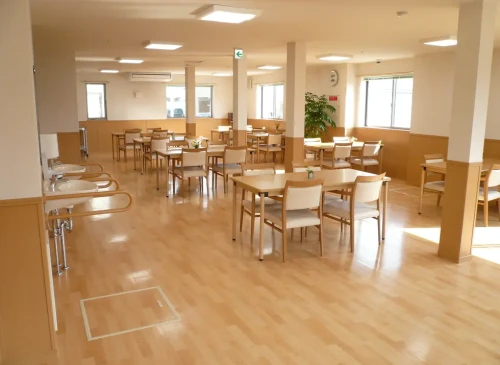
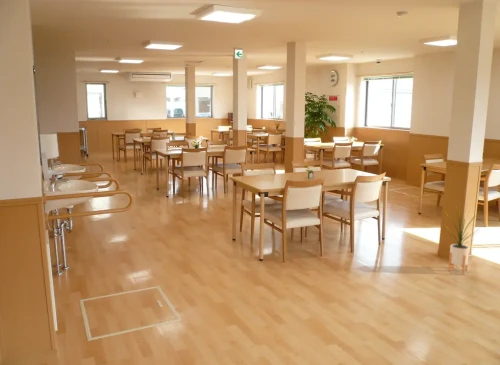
+ house plant [443,204,481,275]
